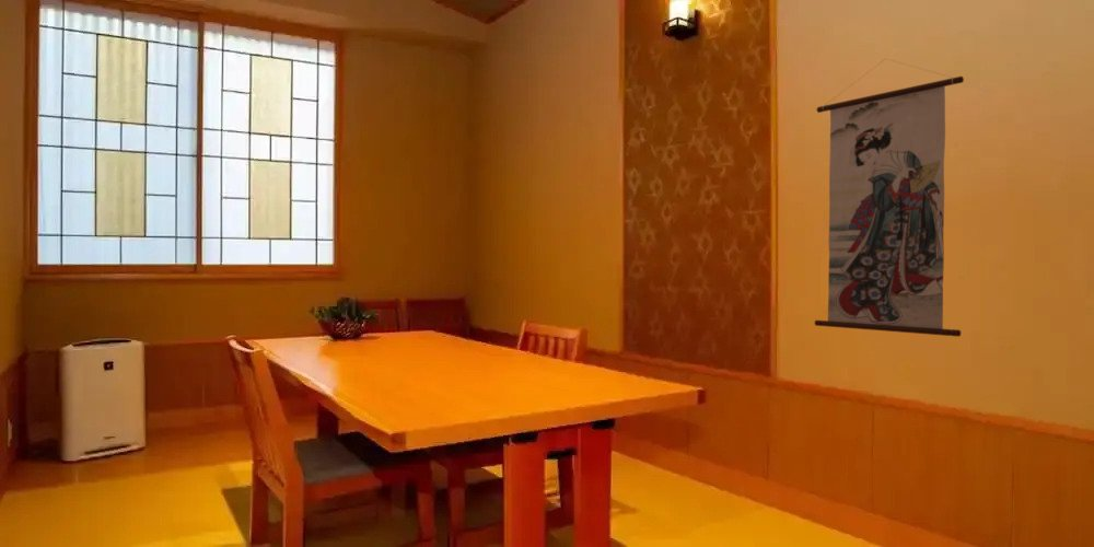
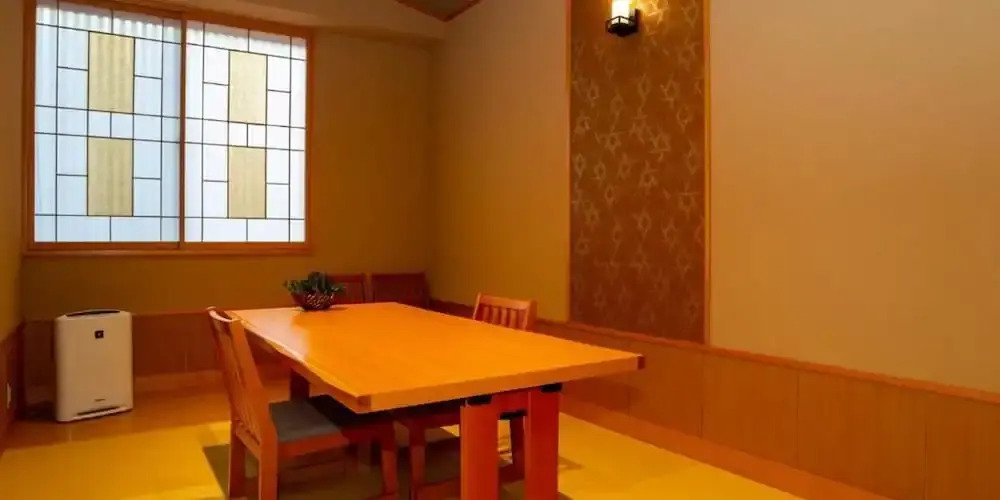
- wall scroll [814,58,965,338]
